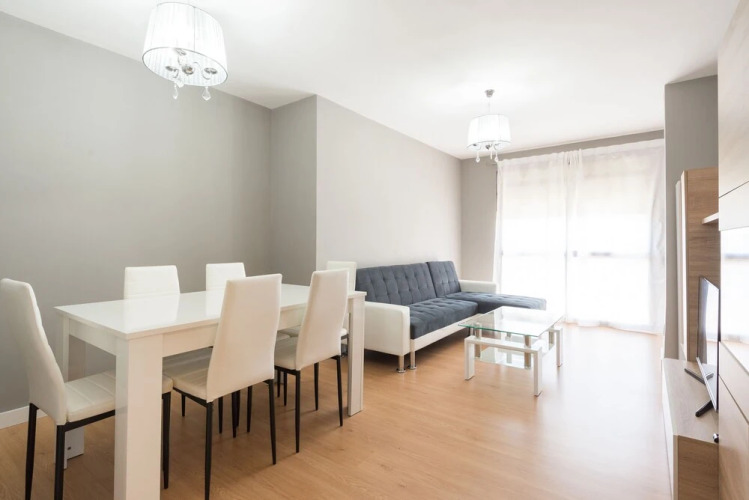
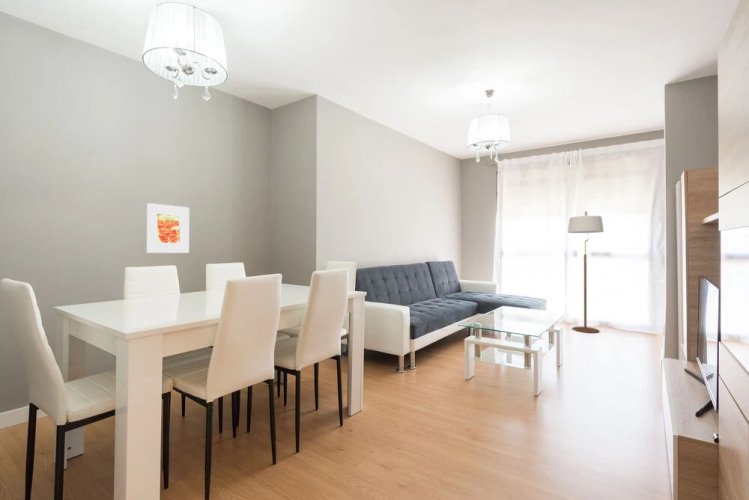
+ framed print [146,202,190,254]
+ floor lamp [567,210,605,334]
